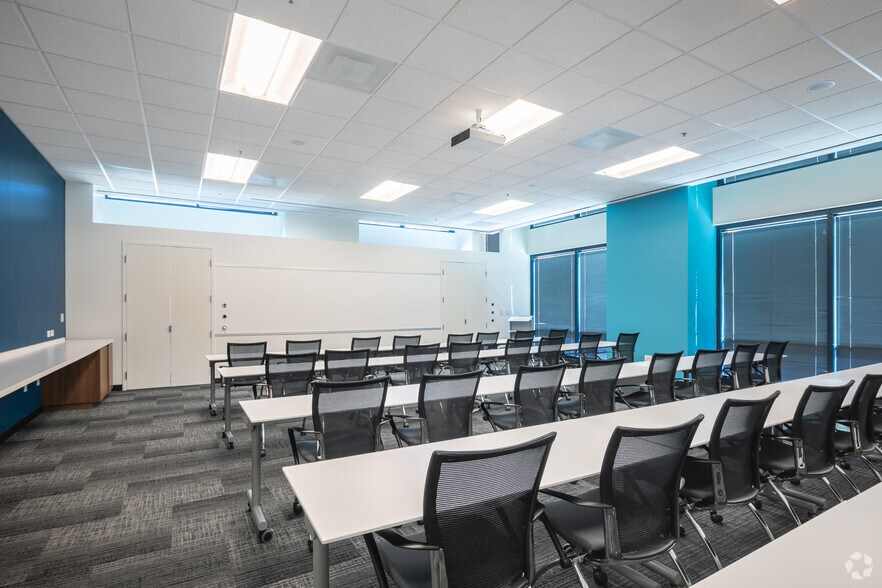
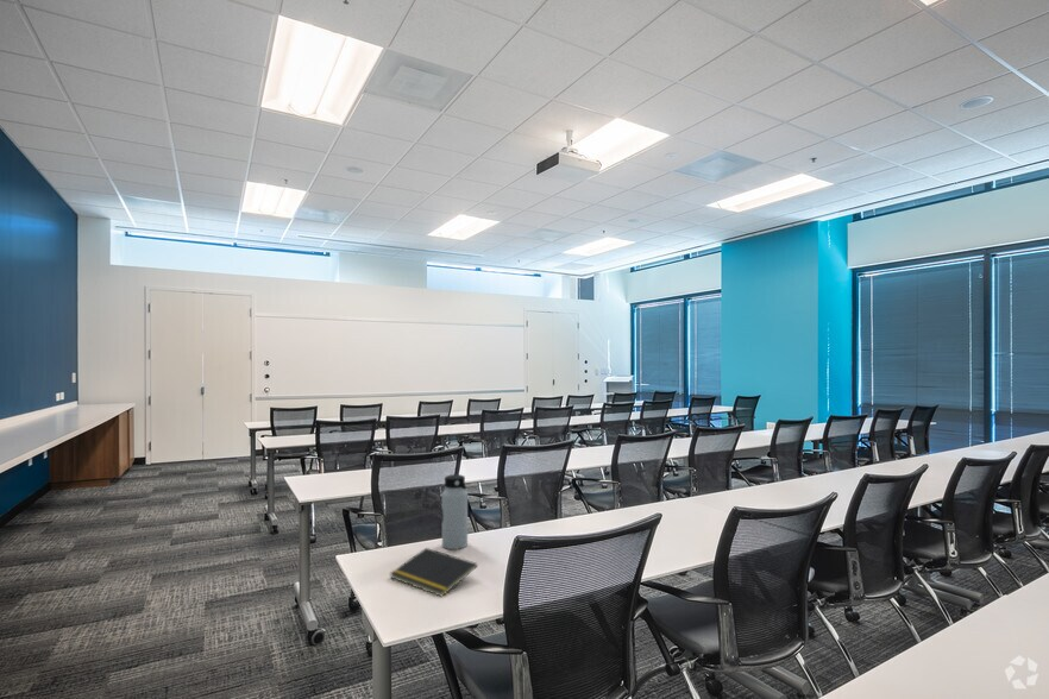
+ water bottle [441,473,469,550]
+ notepad [389,547,478,598]
